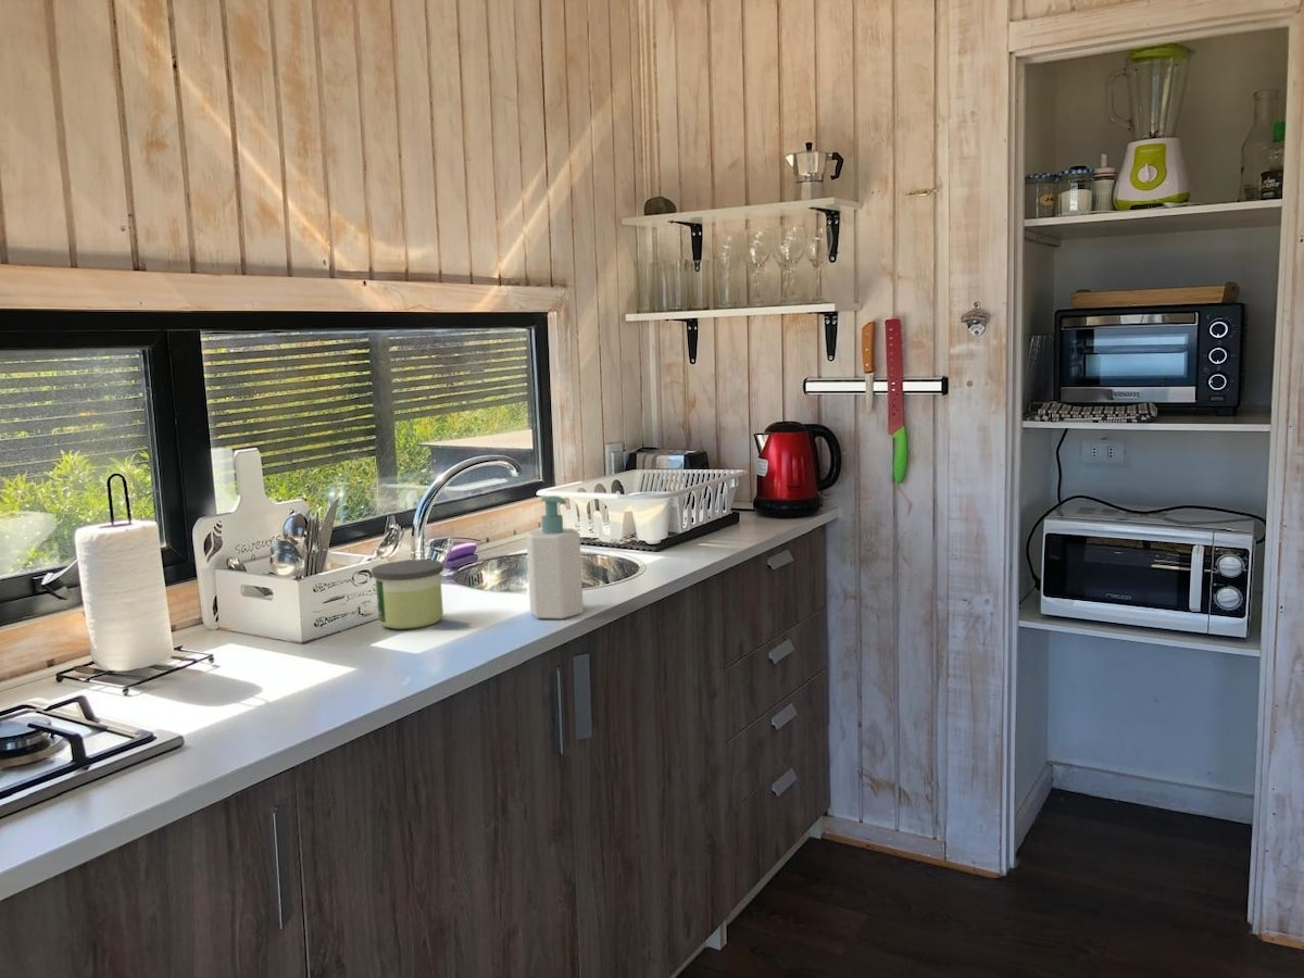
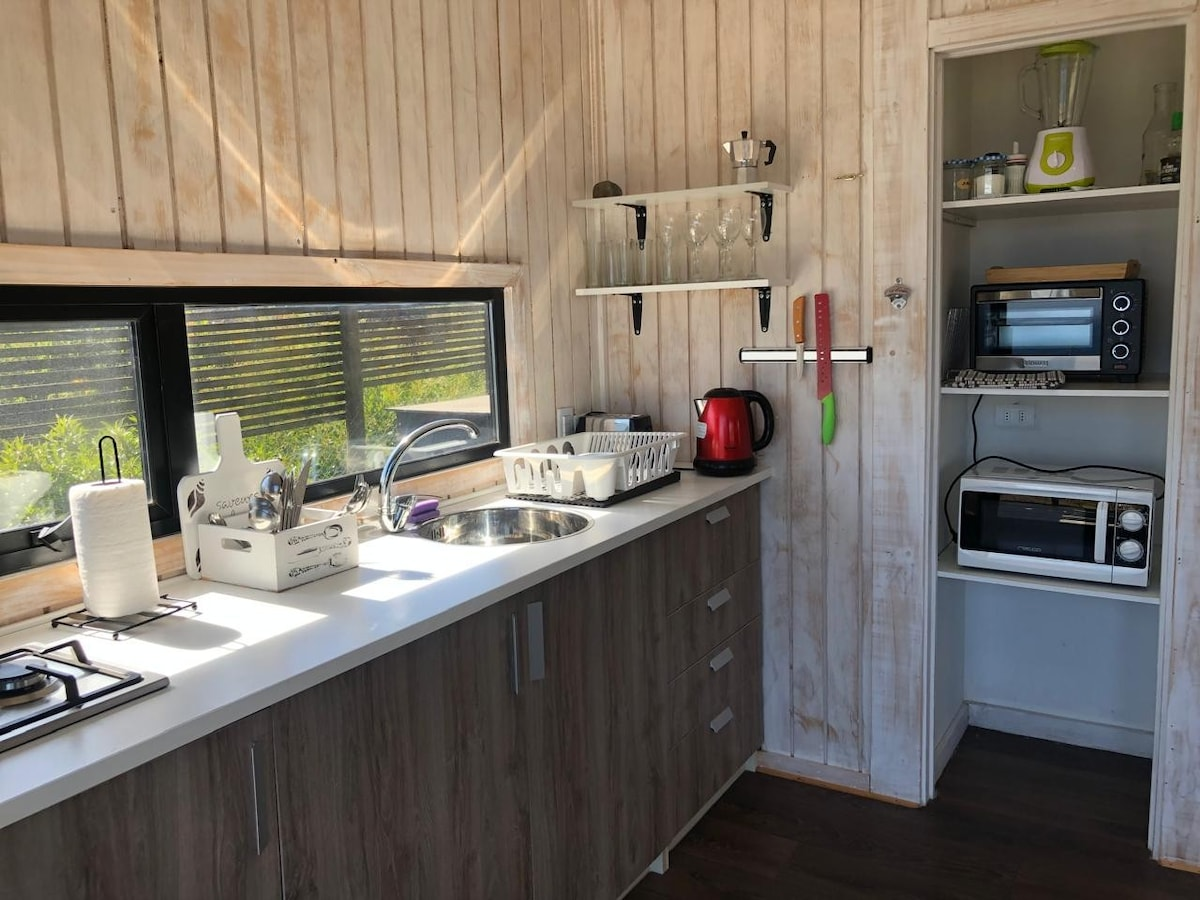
- candle [371,559,444,630]
- soap bottle [525,494,585,619]
